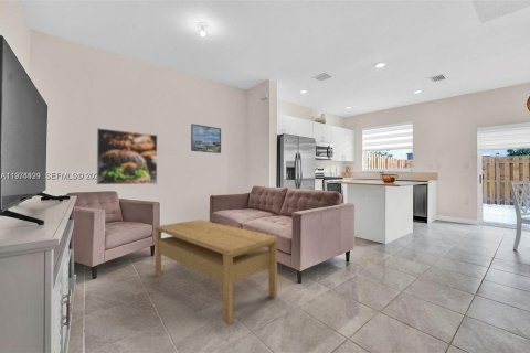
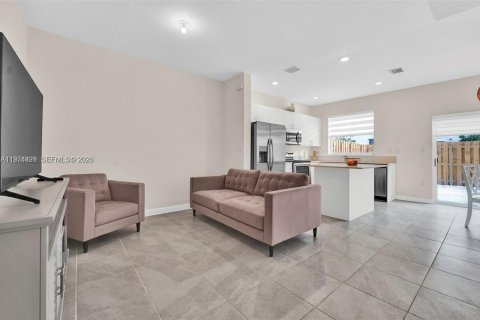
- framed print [96,127,159,185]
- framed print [190,122,222,154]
- coffee table [153,218,278,325]
